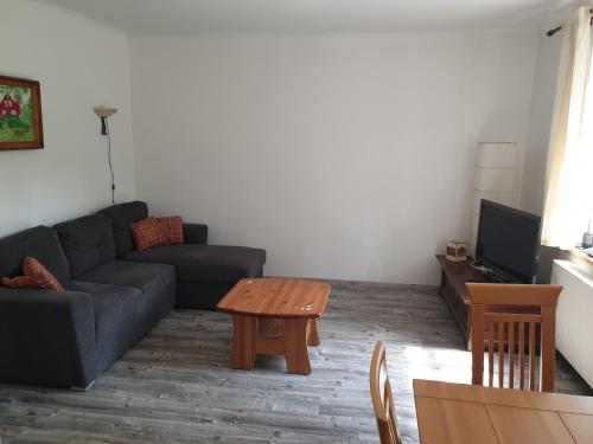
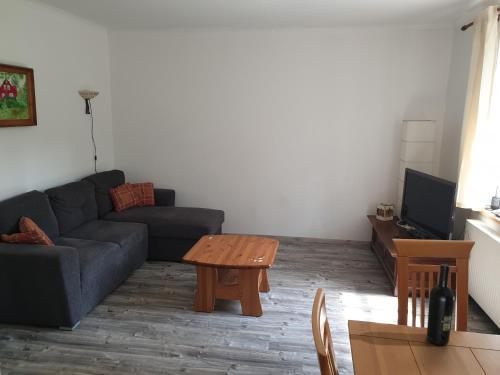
+ wine bottle [426,263,456,346]
